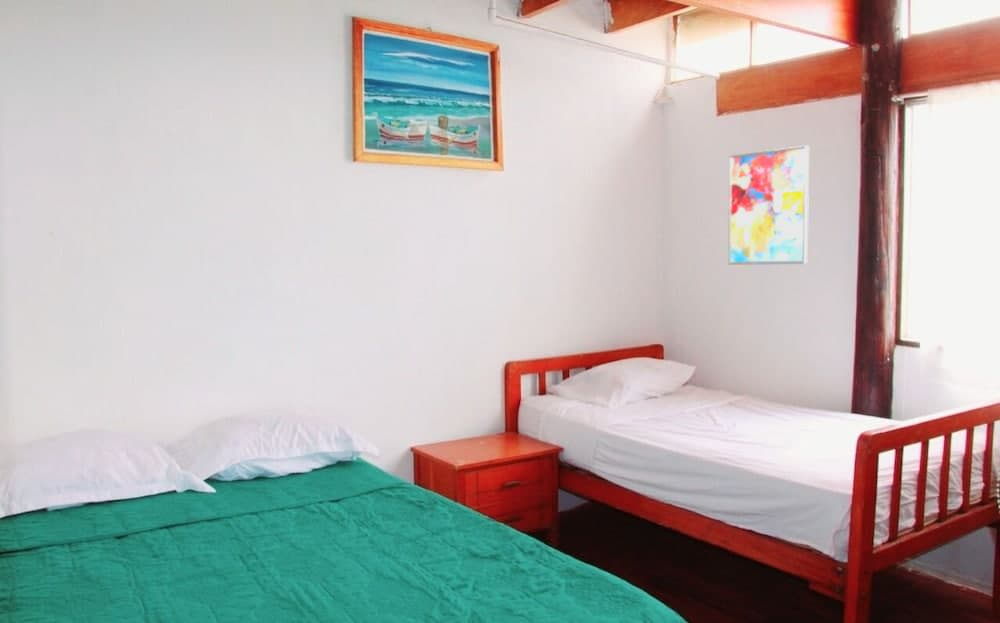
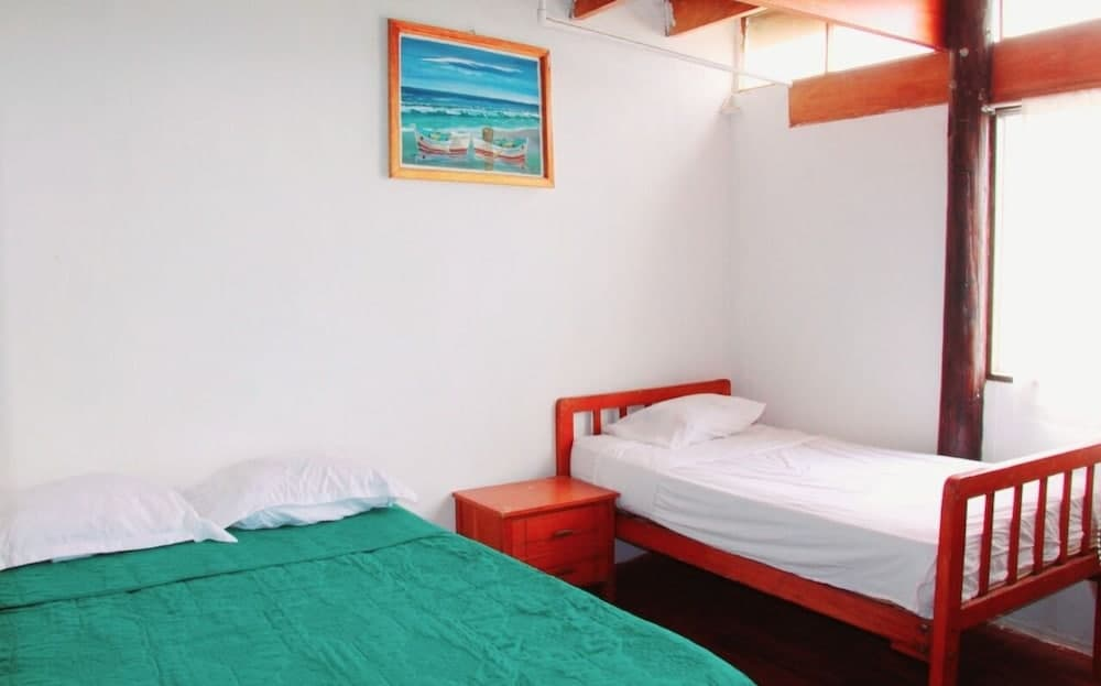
- wall art [727,144,810,266]
